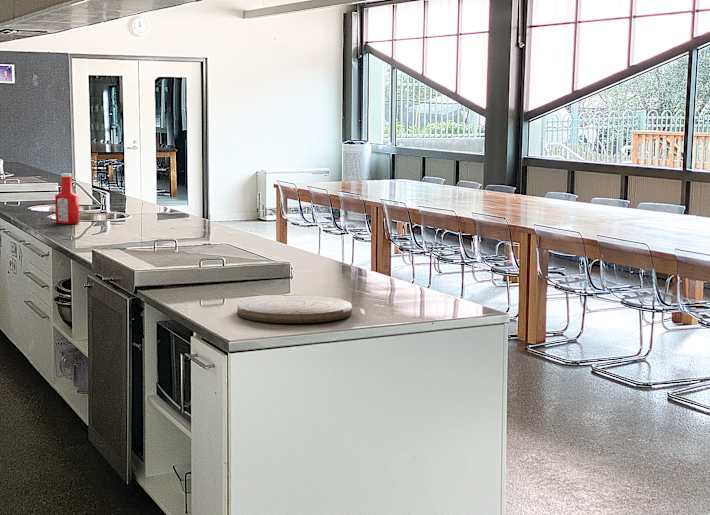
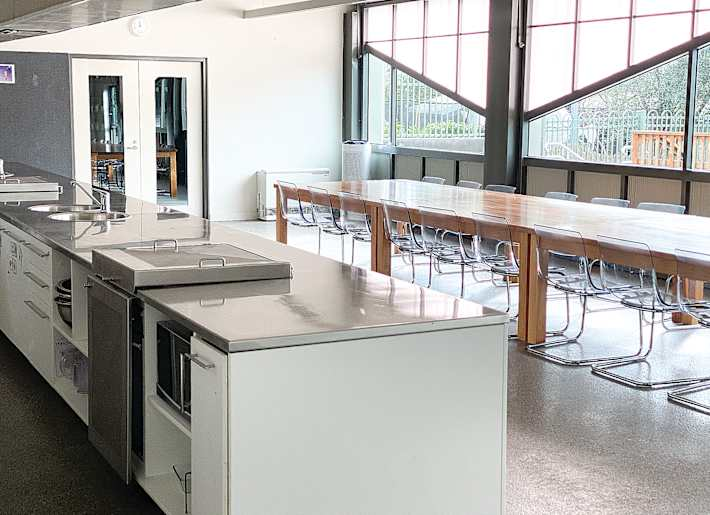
- soap bottle [54,172,80,225]
- cutting board [236,294,353,324]
